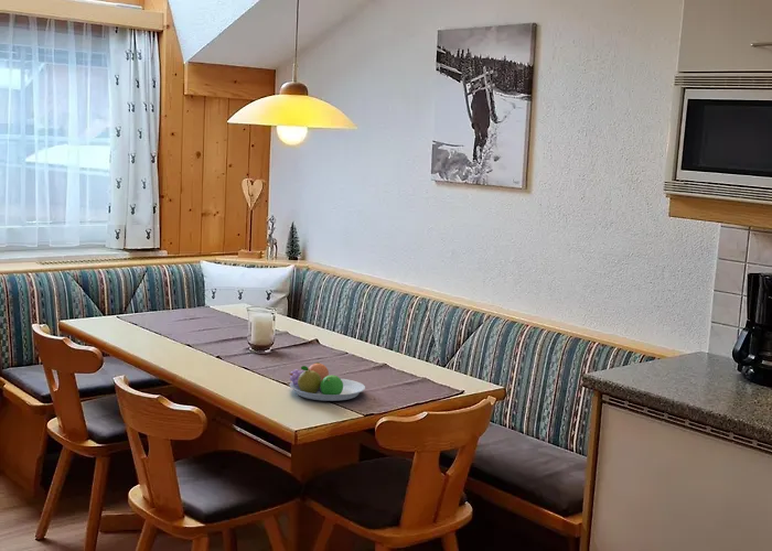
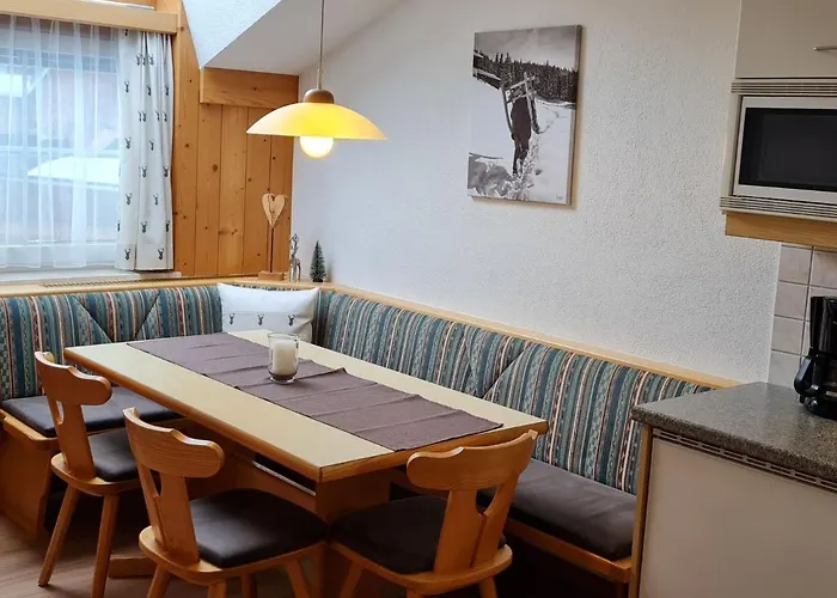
- fruit bowl [288,361,366,402]
